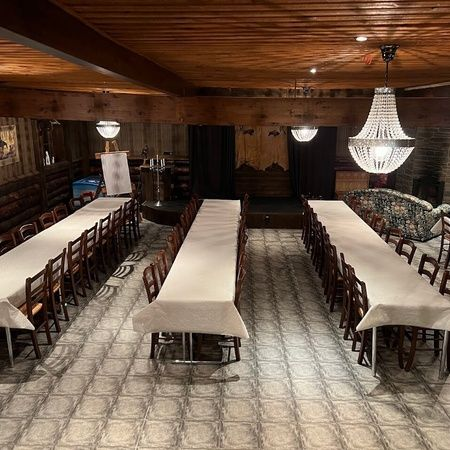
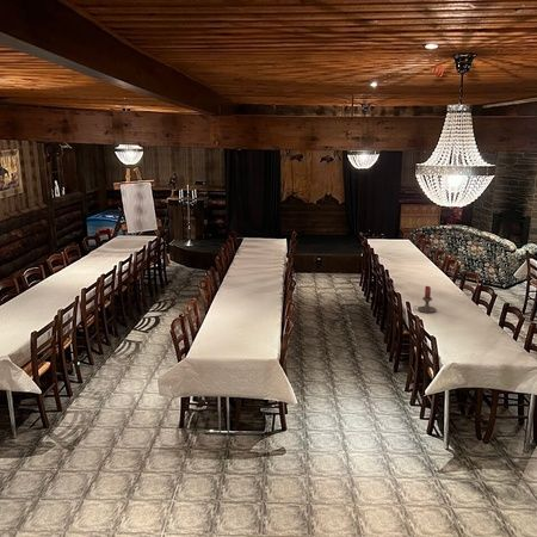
+ candle holder [412,285,437,314]
